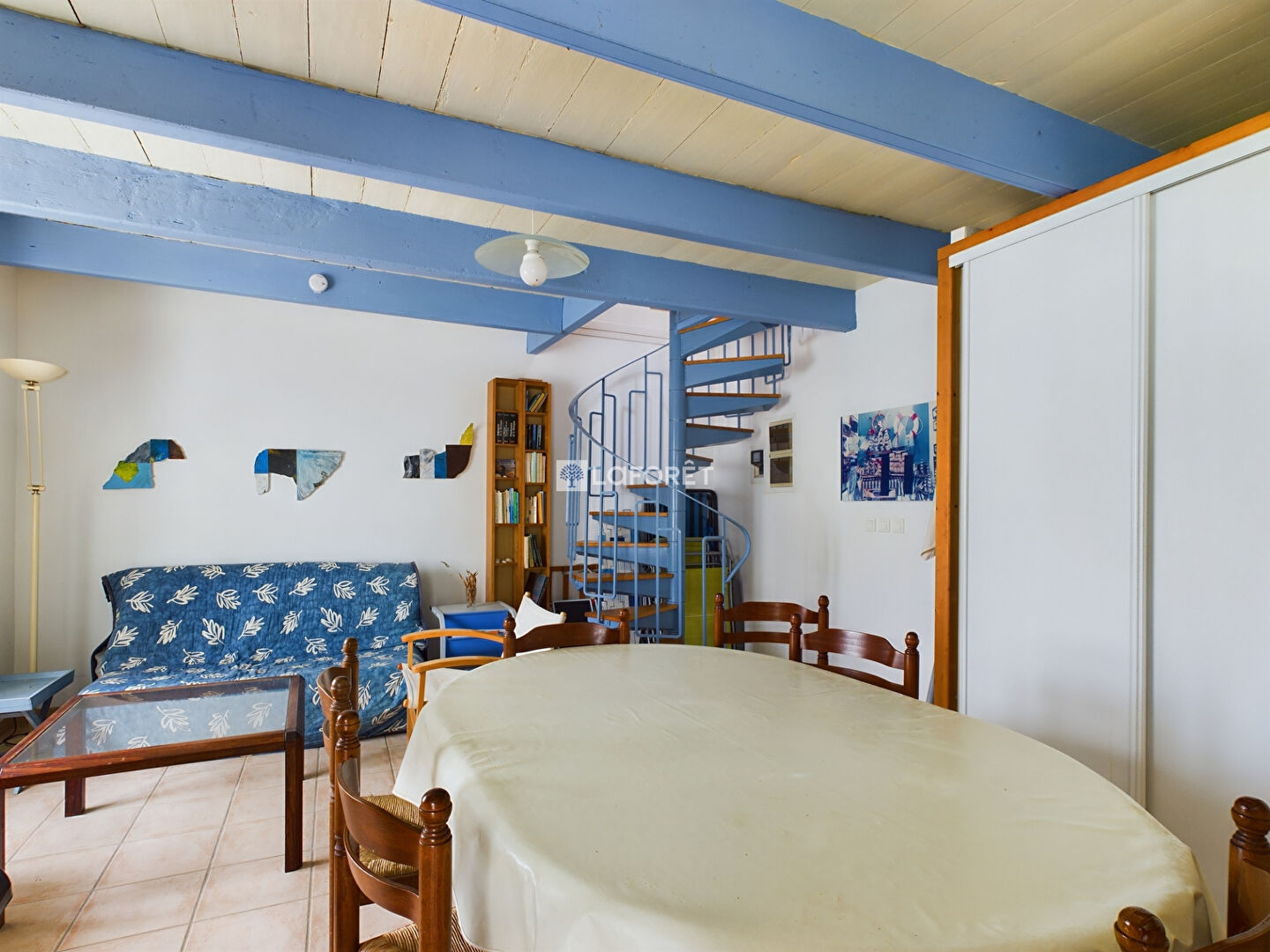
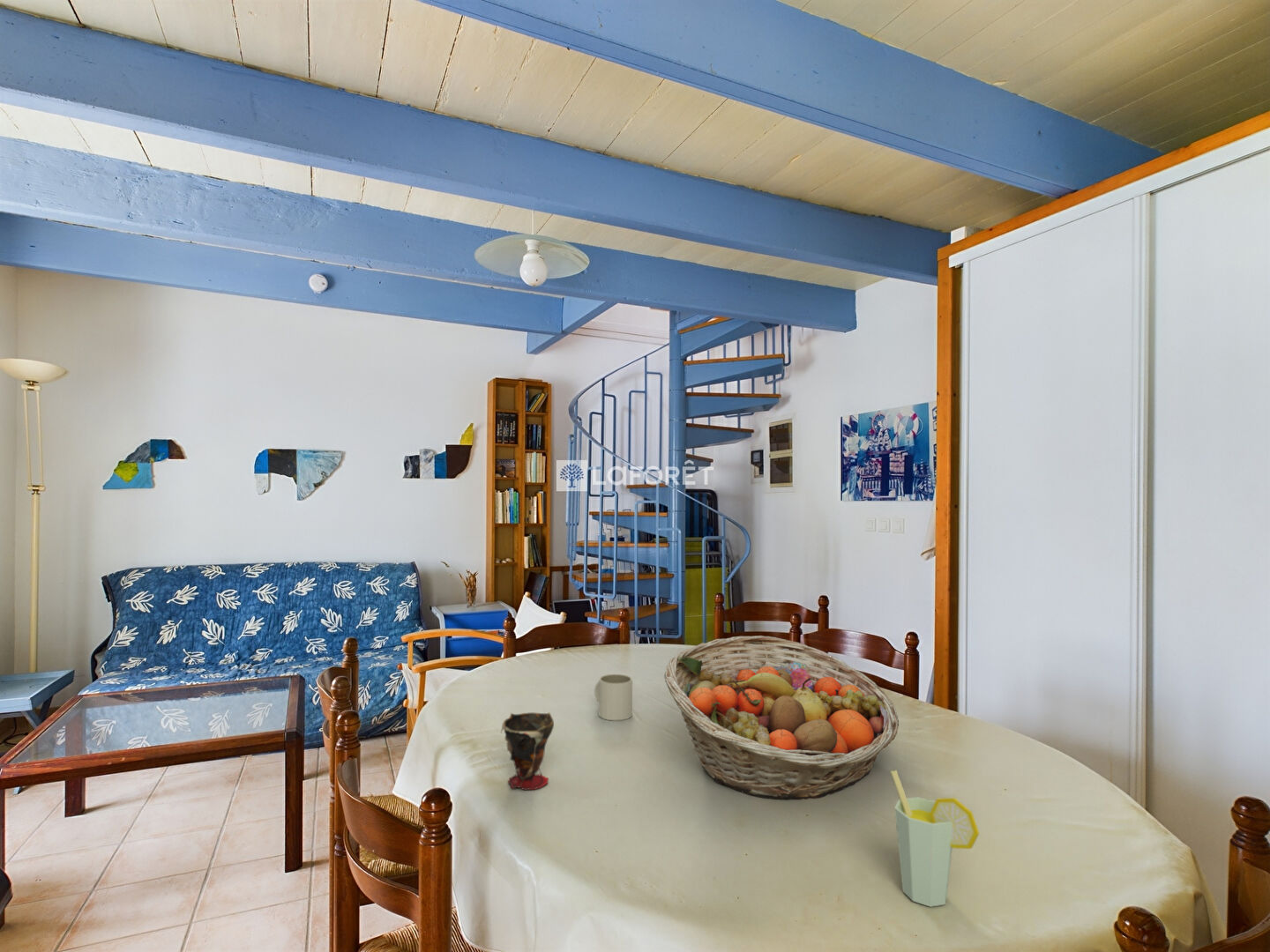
+ cup [889,770,980,908]
+ cup [500,711,555,791]
+ mug [594,673,633,721]
+ fruit basket [663,635,900,800]
